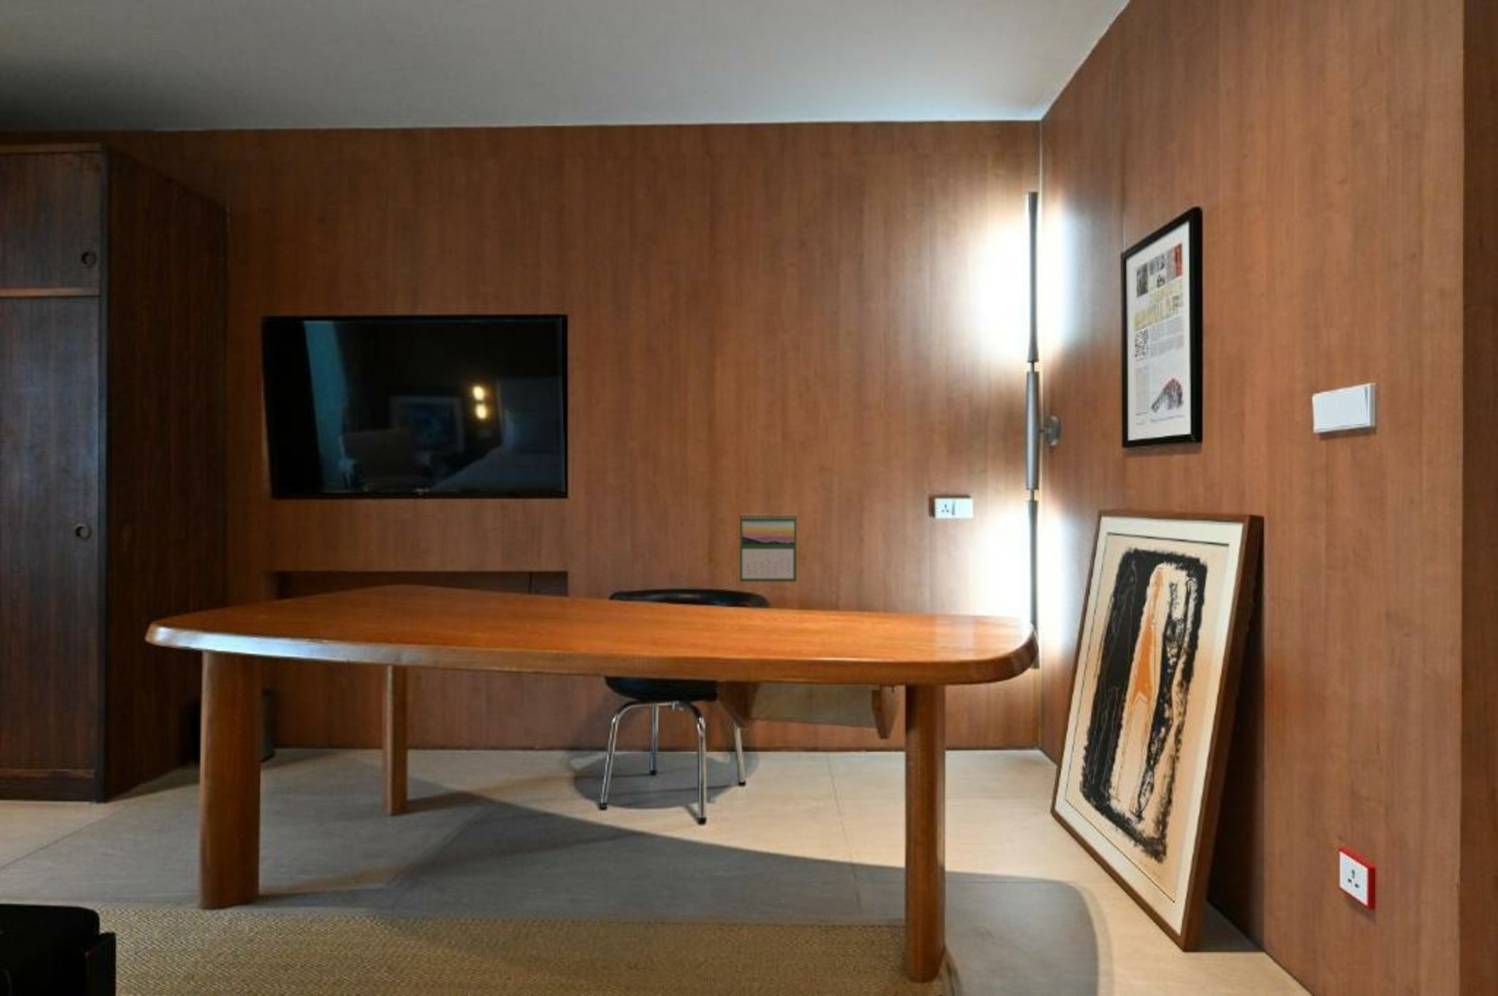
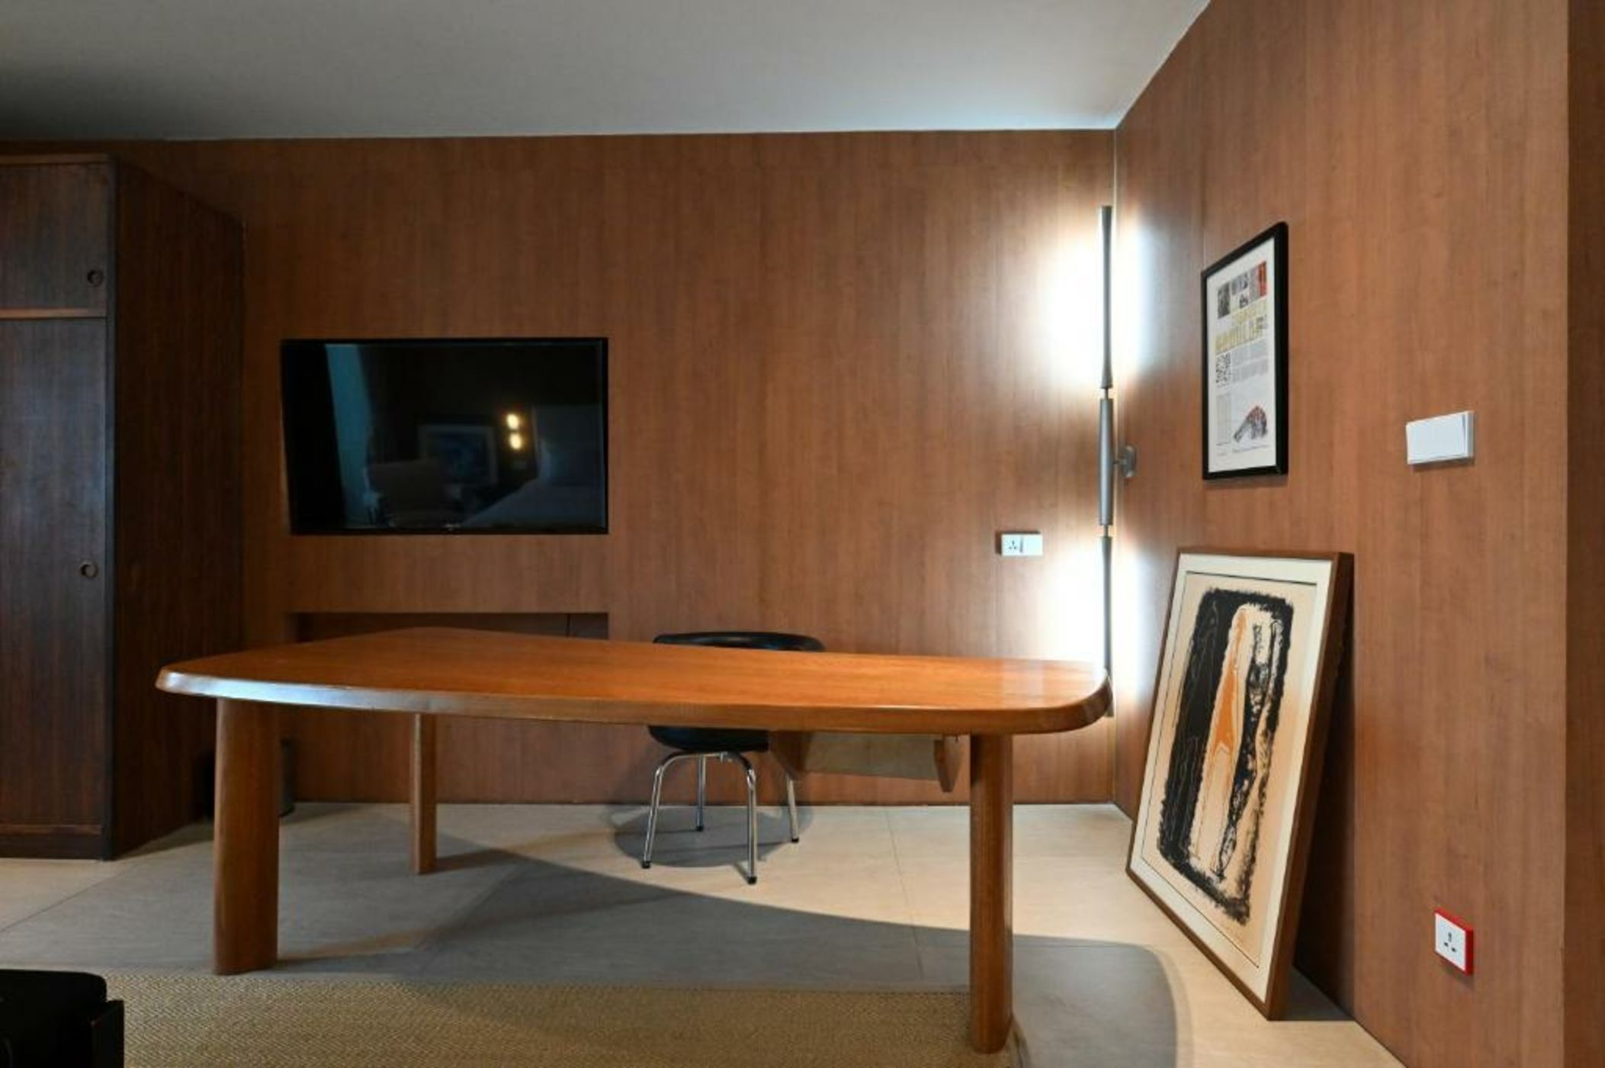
- calendar [740,511,797,582]
